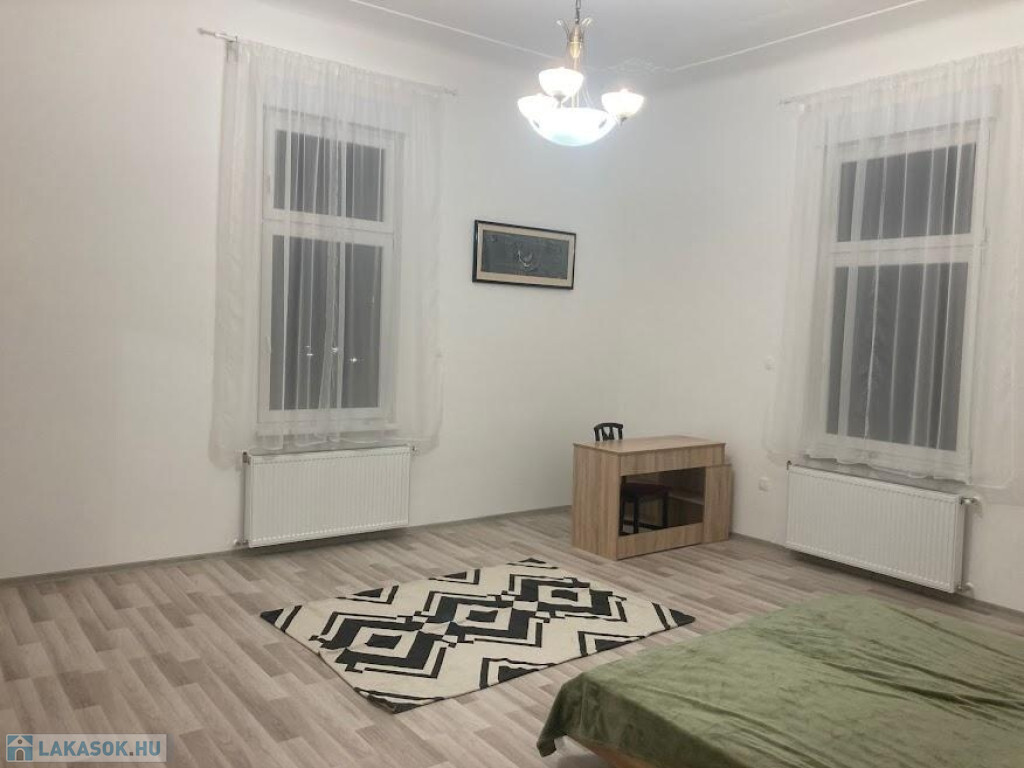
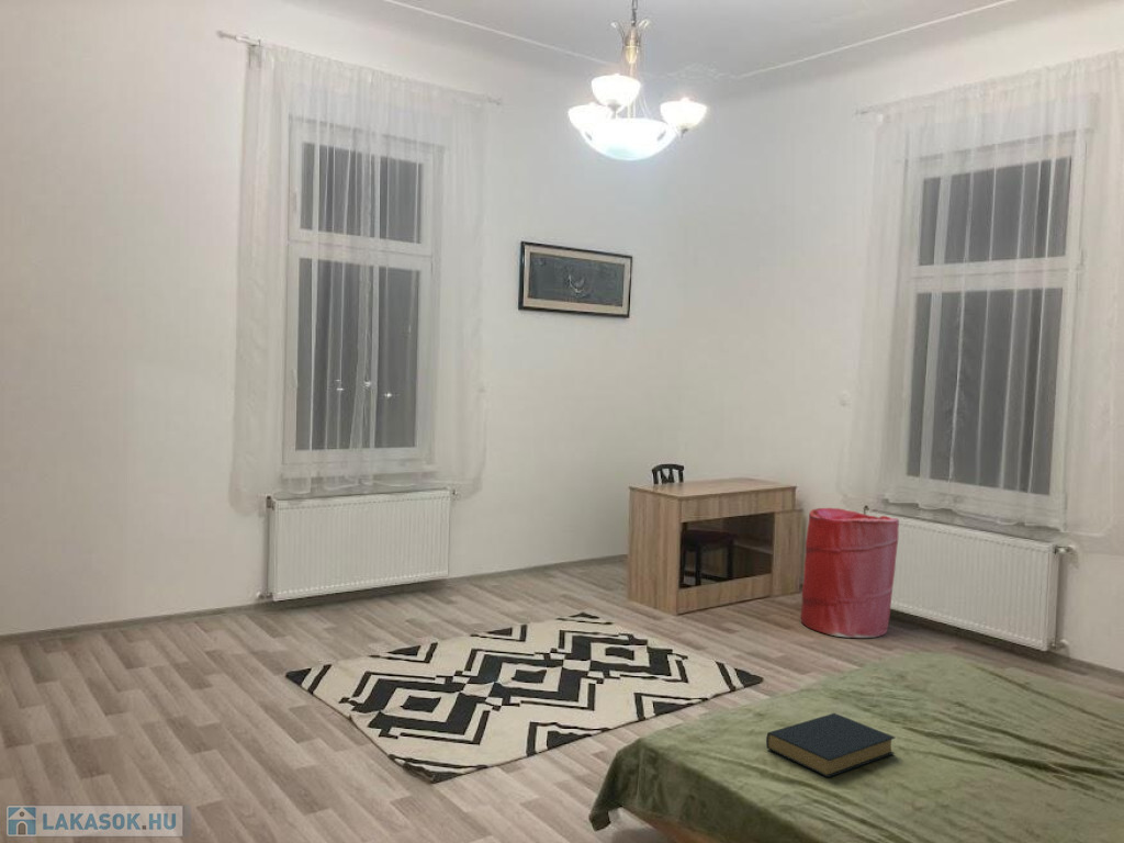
+ laundry hamper [800,507,900,639]
+ hardback book [765,712,897,778]
